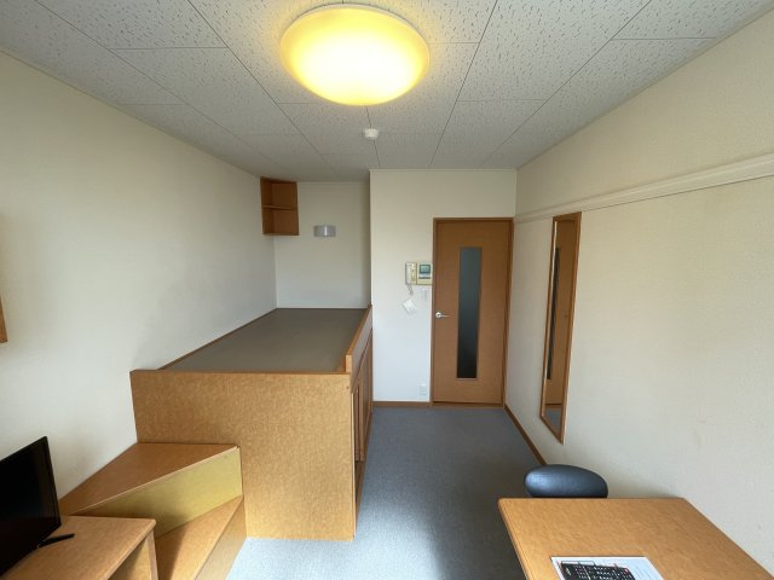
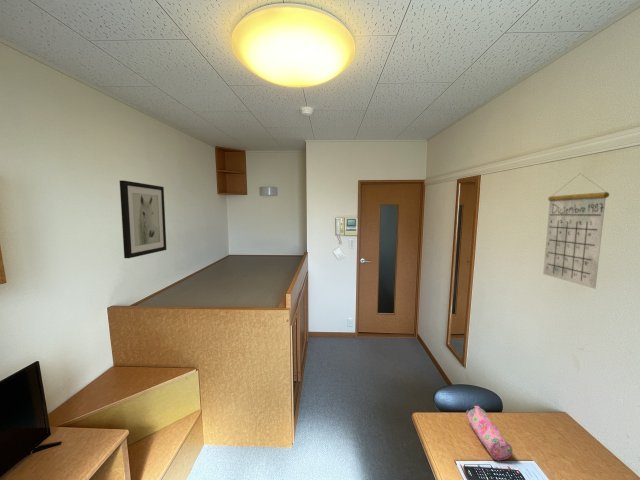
+ wall art [119,179,167,259]
+ pencil case [465,405,513,461]
+ calendar [542,173,610,290]
